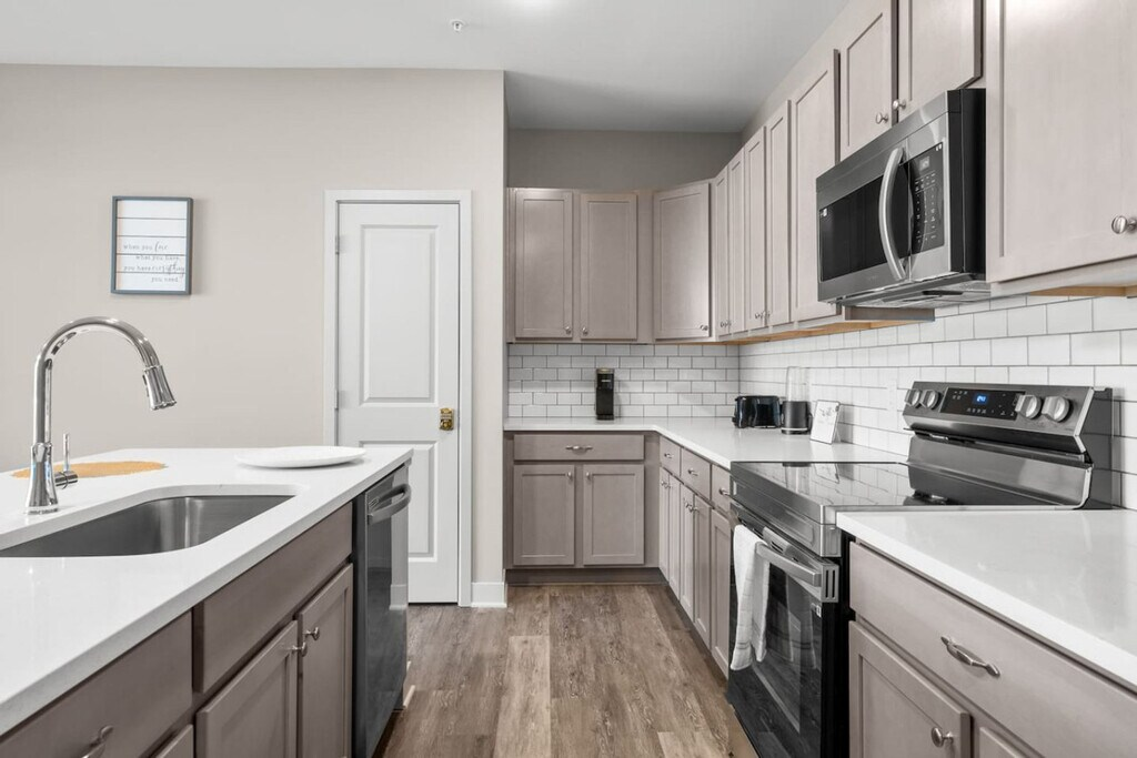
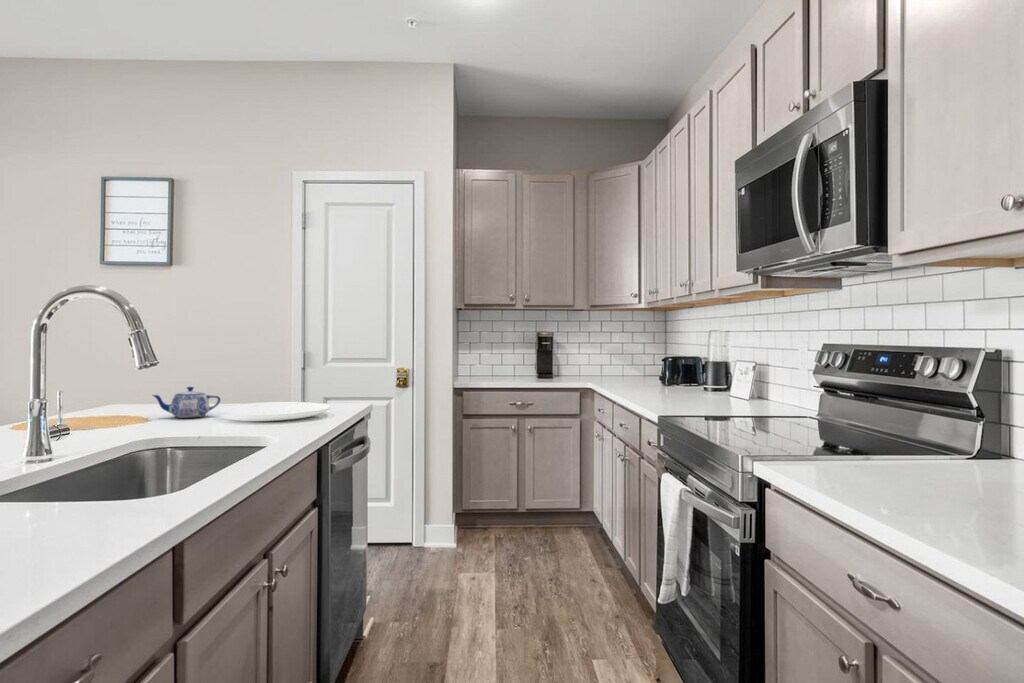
+ teapot [151,386,222,419]
